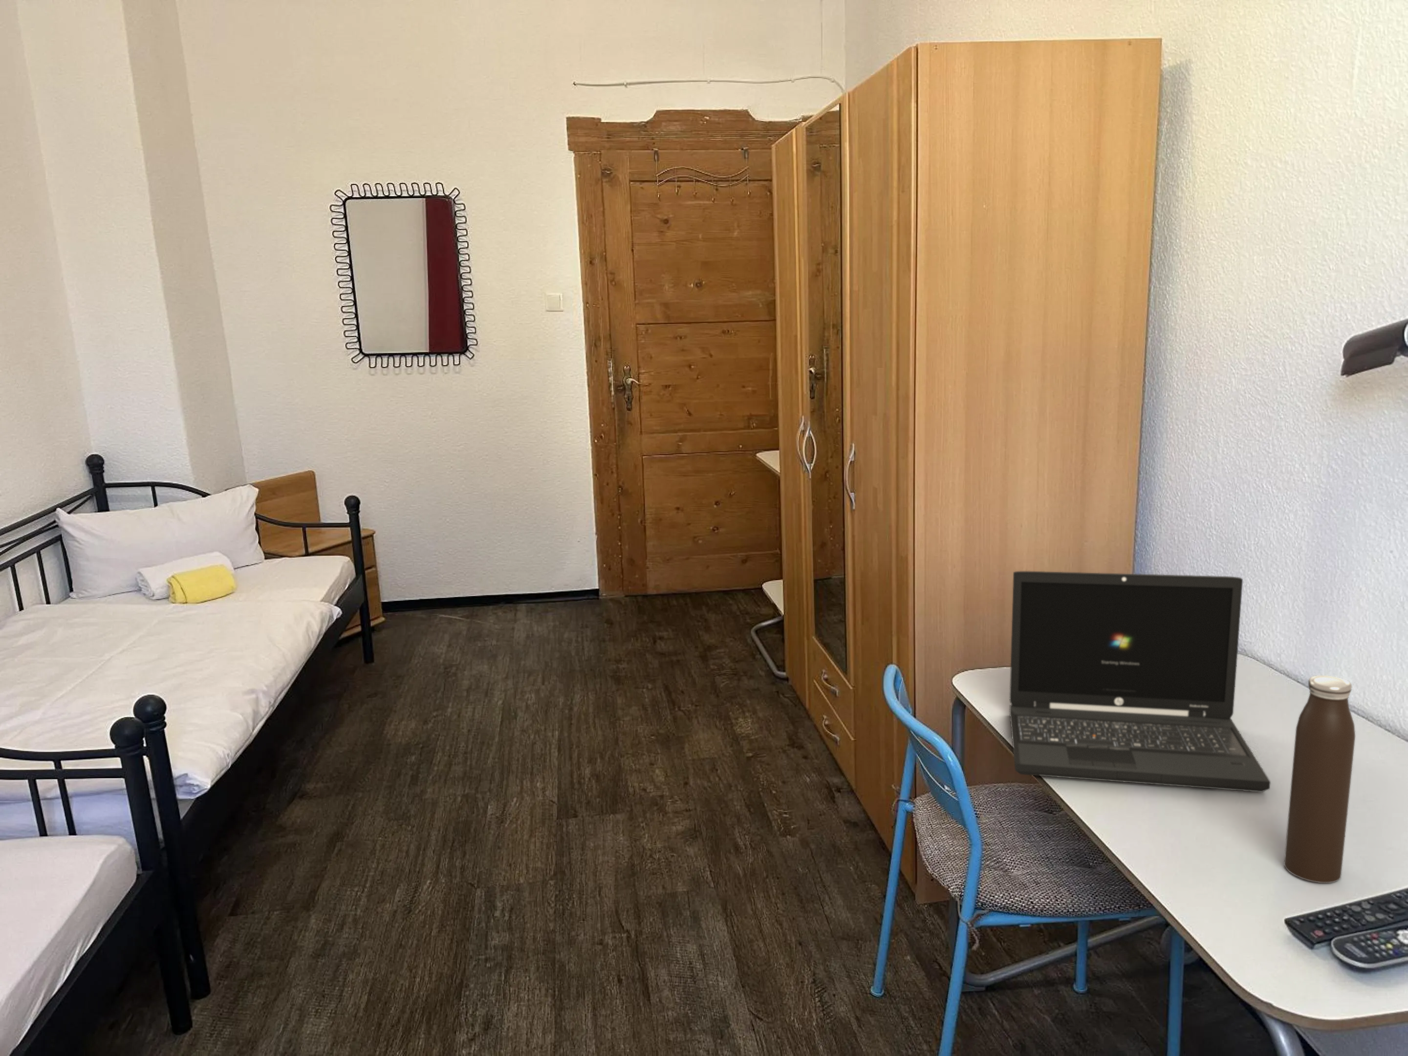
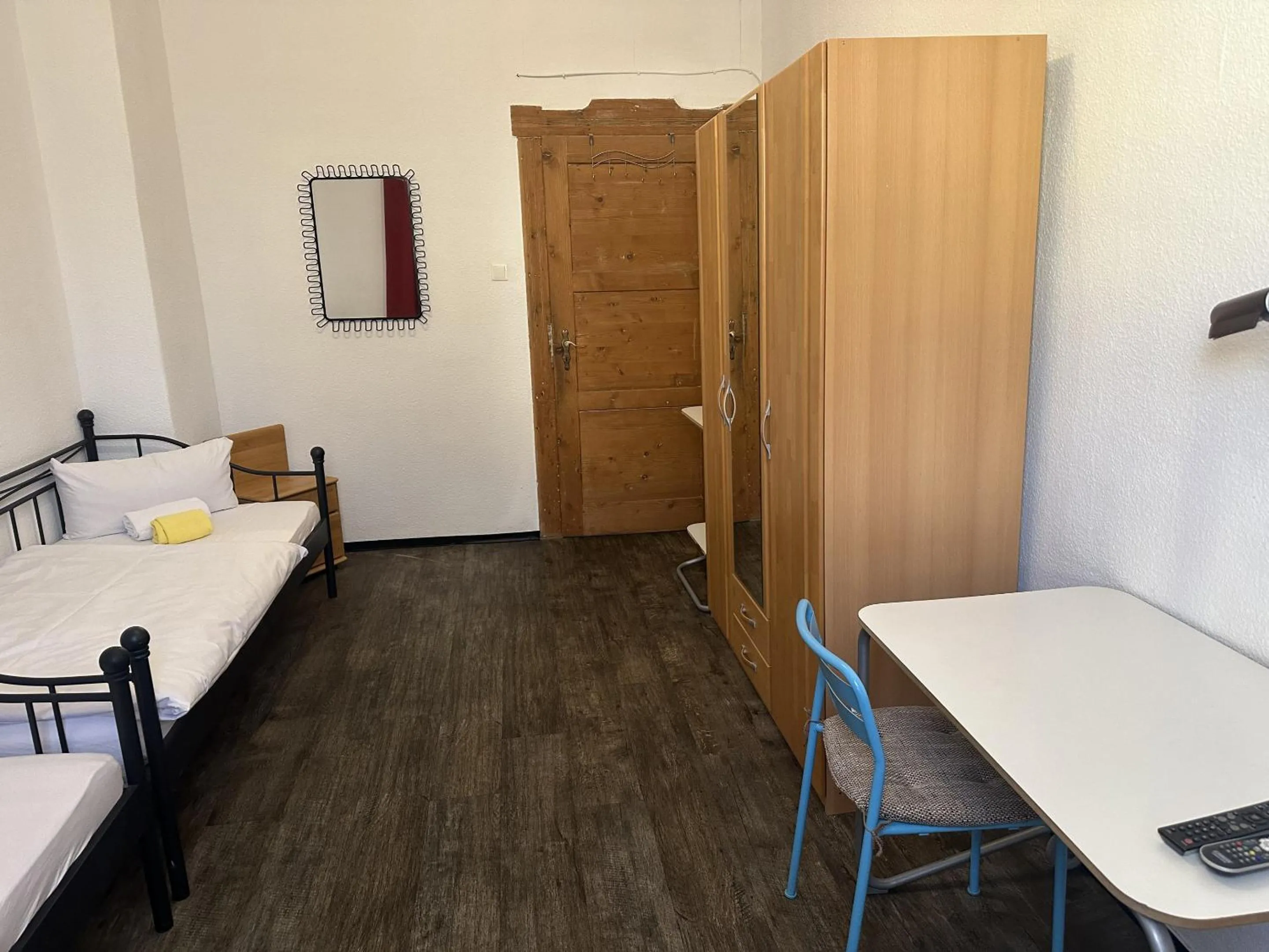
- laptop [1010,571,1272,793]
- water bottle [1284,674,1356,883]
